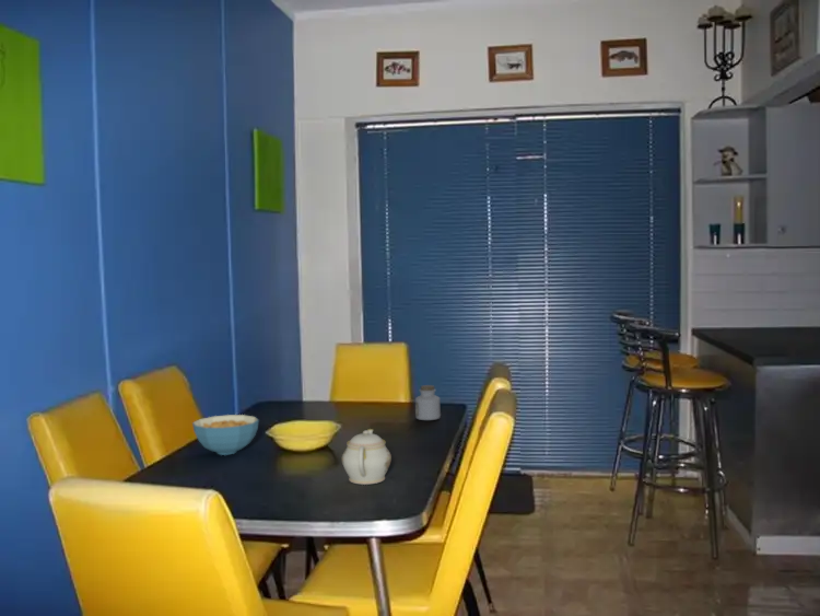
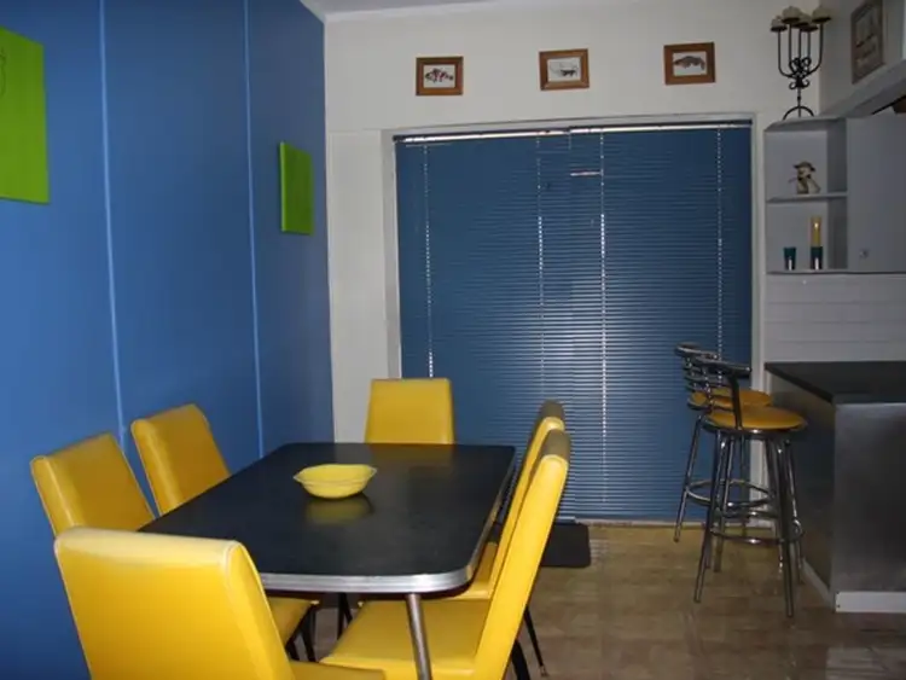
- jar [414,384,442,421]
- teapot [341,428,393,486]
- cereal bowl [191,414,260,456]
